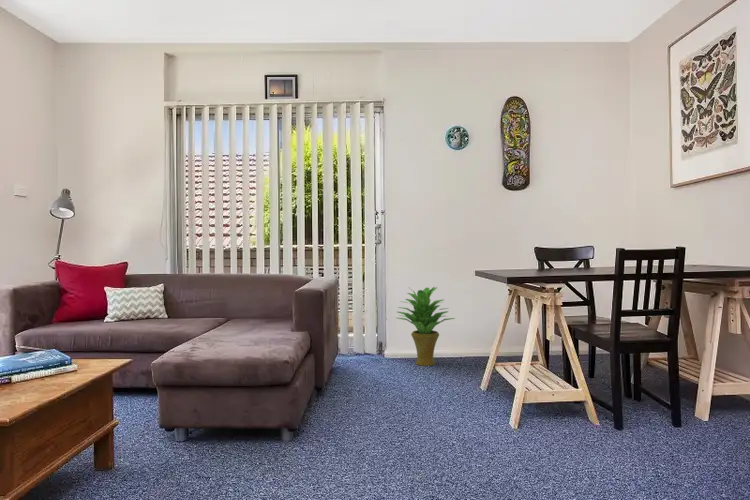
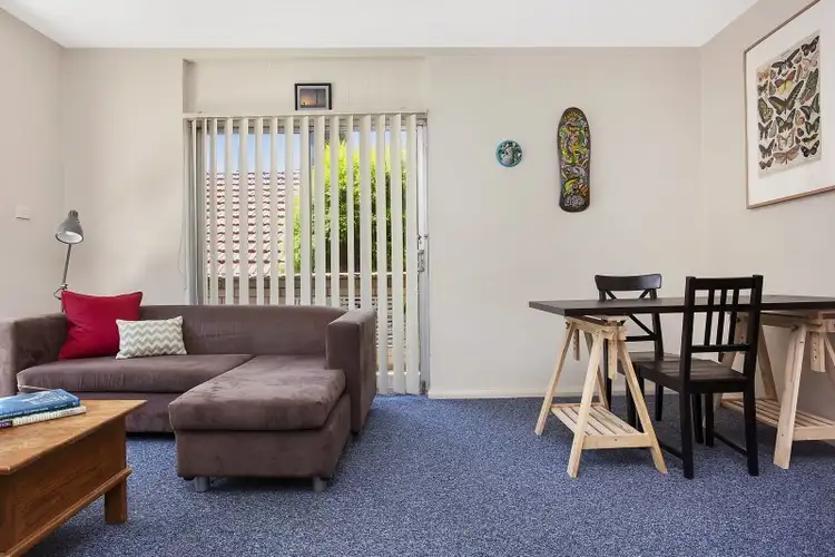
- potted plant [397,286,456,367]
